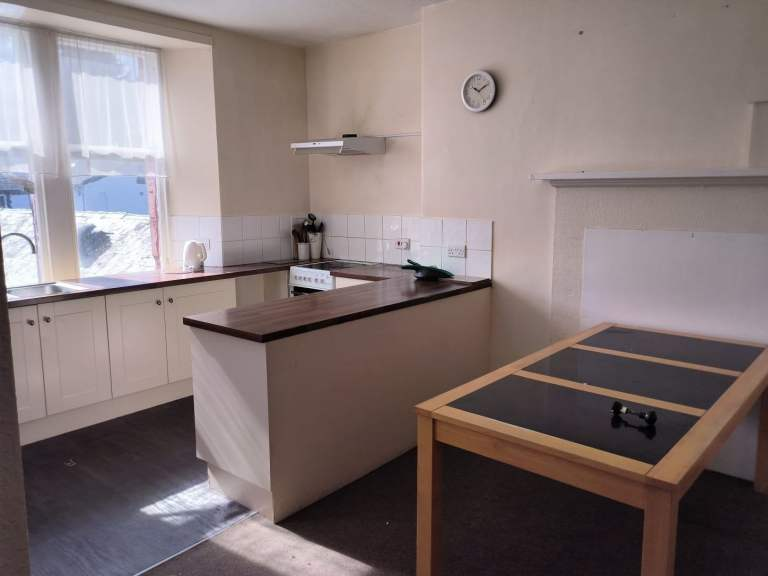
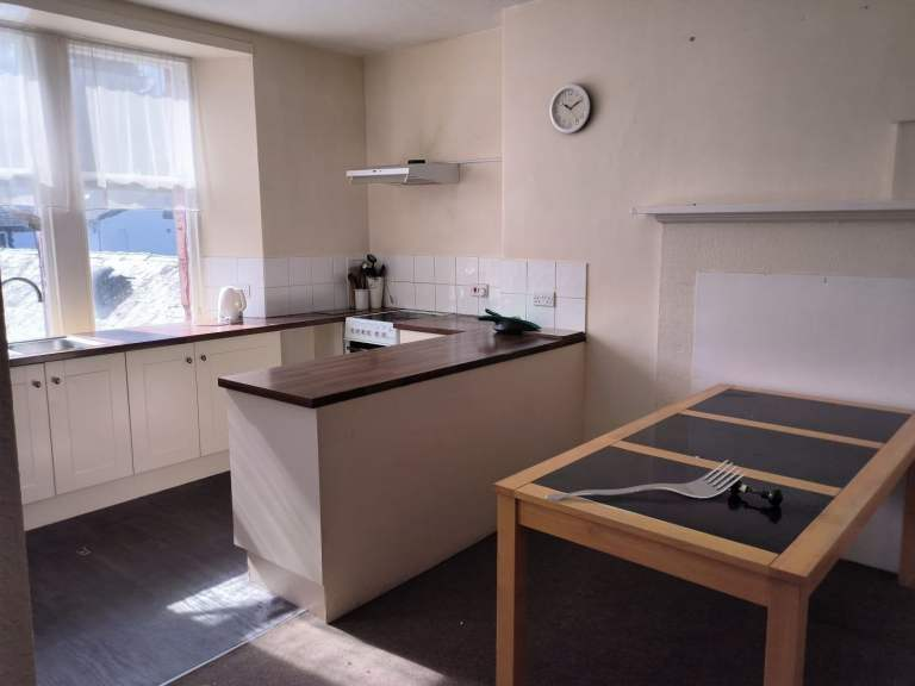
+ placemat [544,459,748,501]
